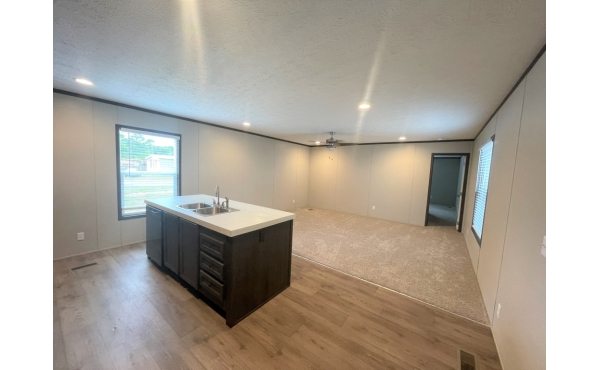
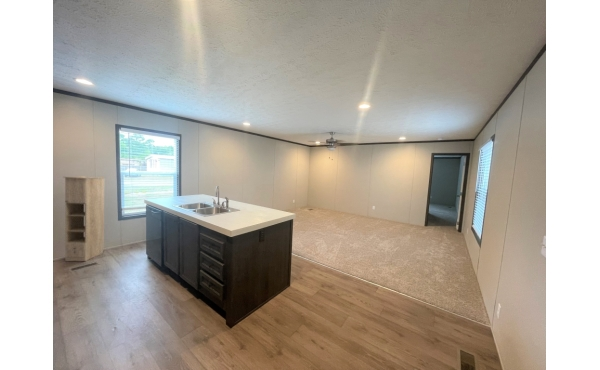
+ storage cabinet [63,175,106,262]
